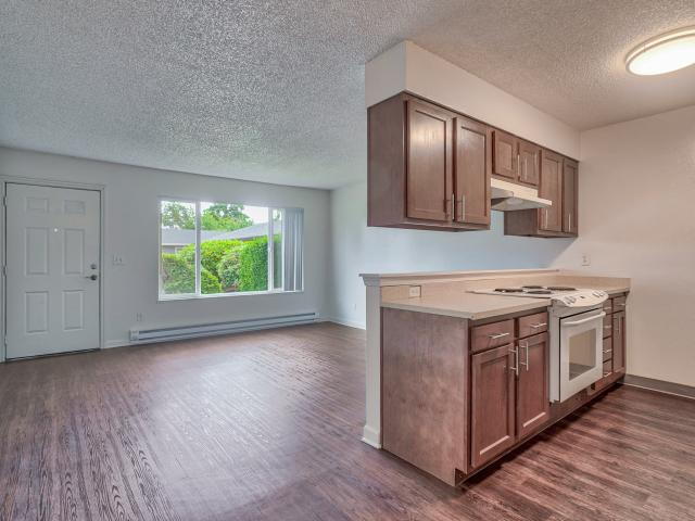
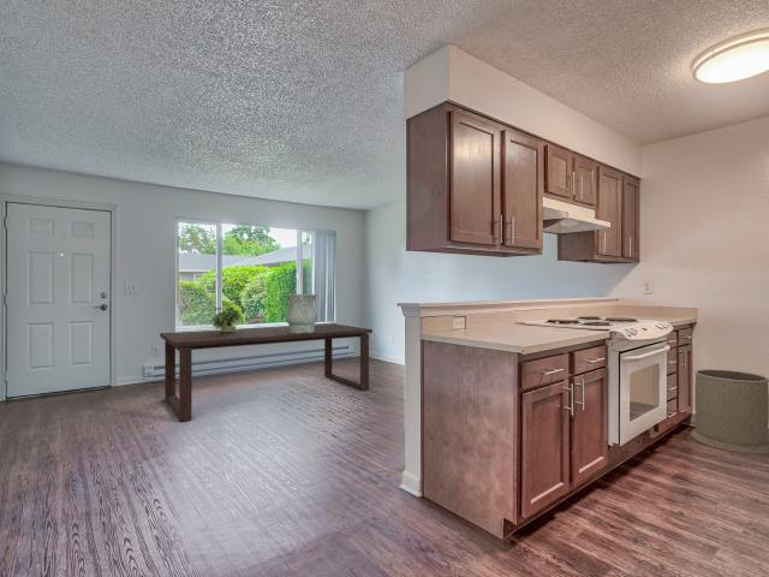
+ vessel [285,293,318,334]
+ dining table [159,322,374,423]
+ trash can [690,368,769,456]
+ potted plant [209,302,243,332]
